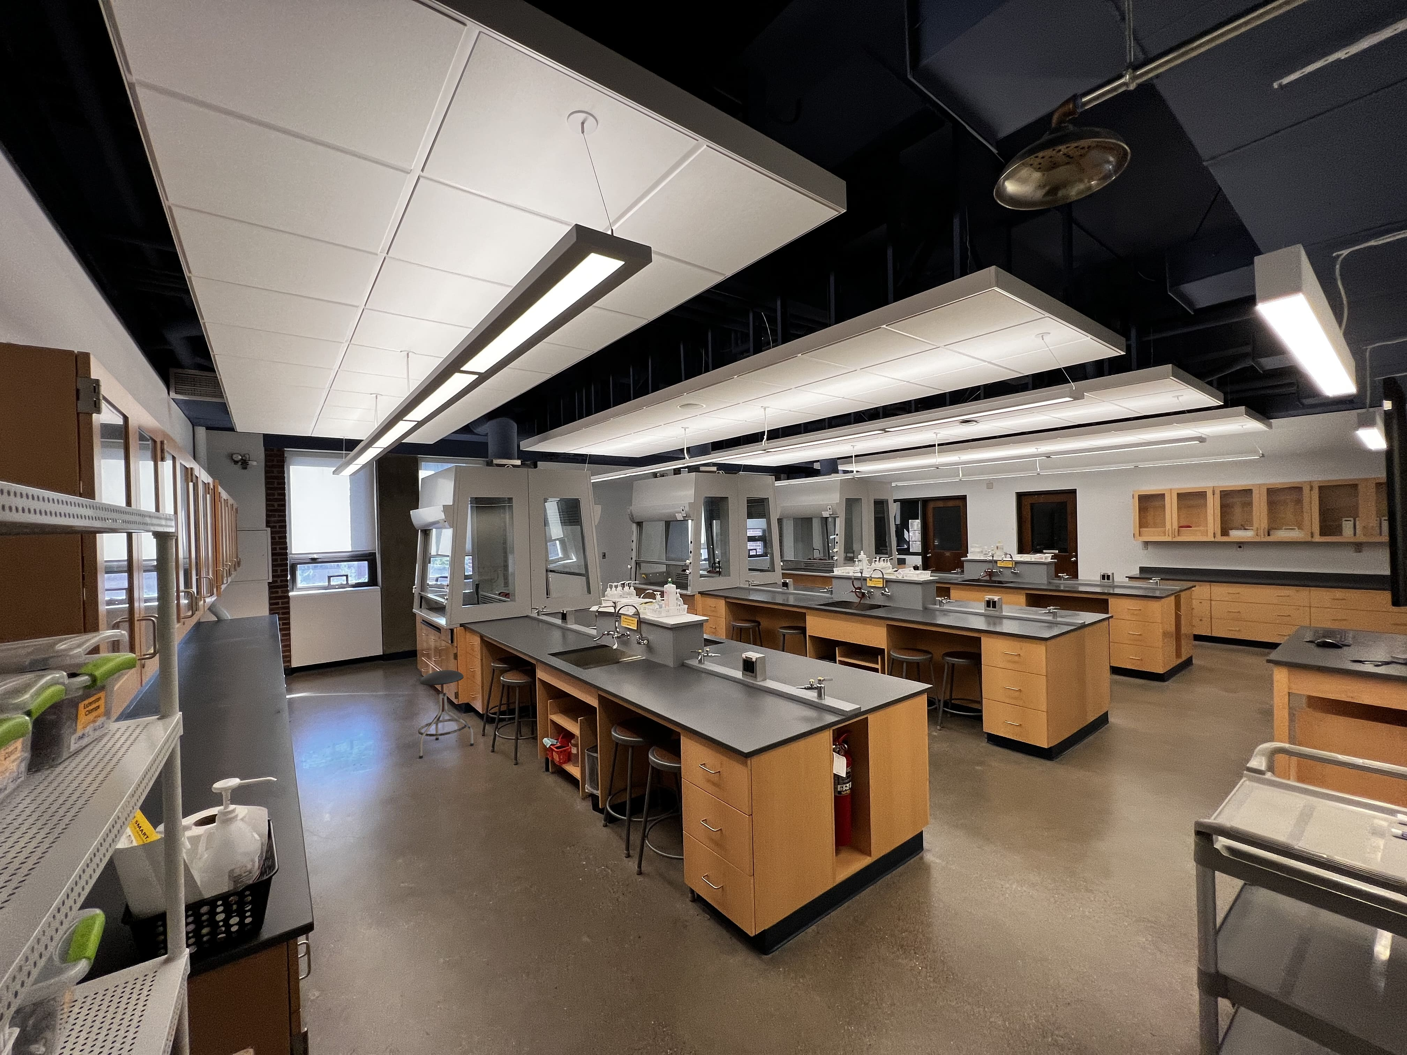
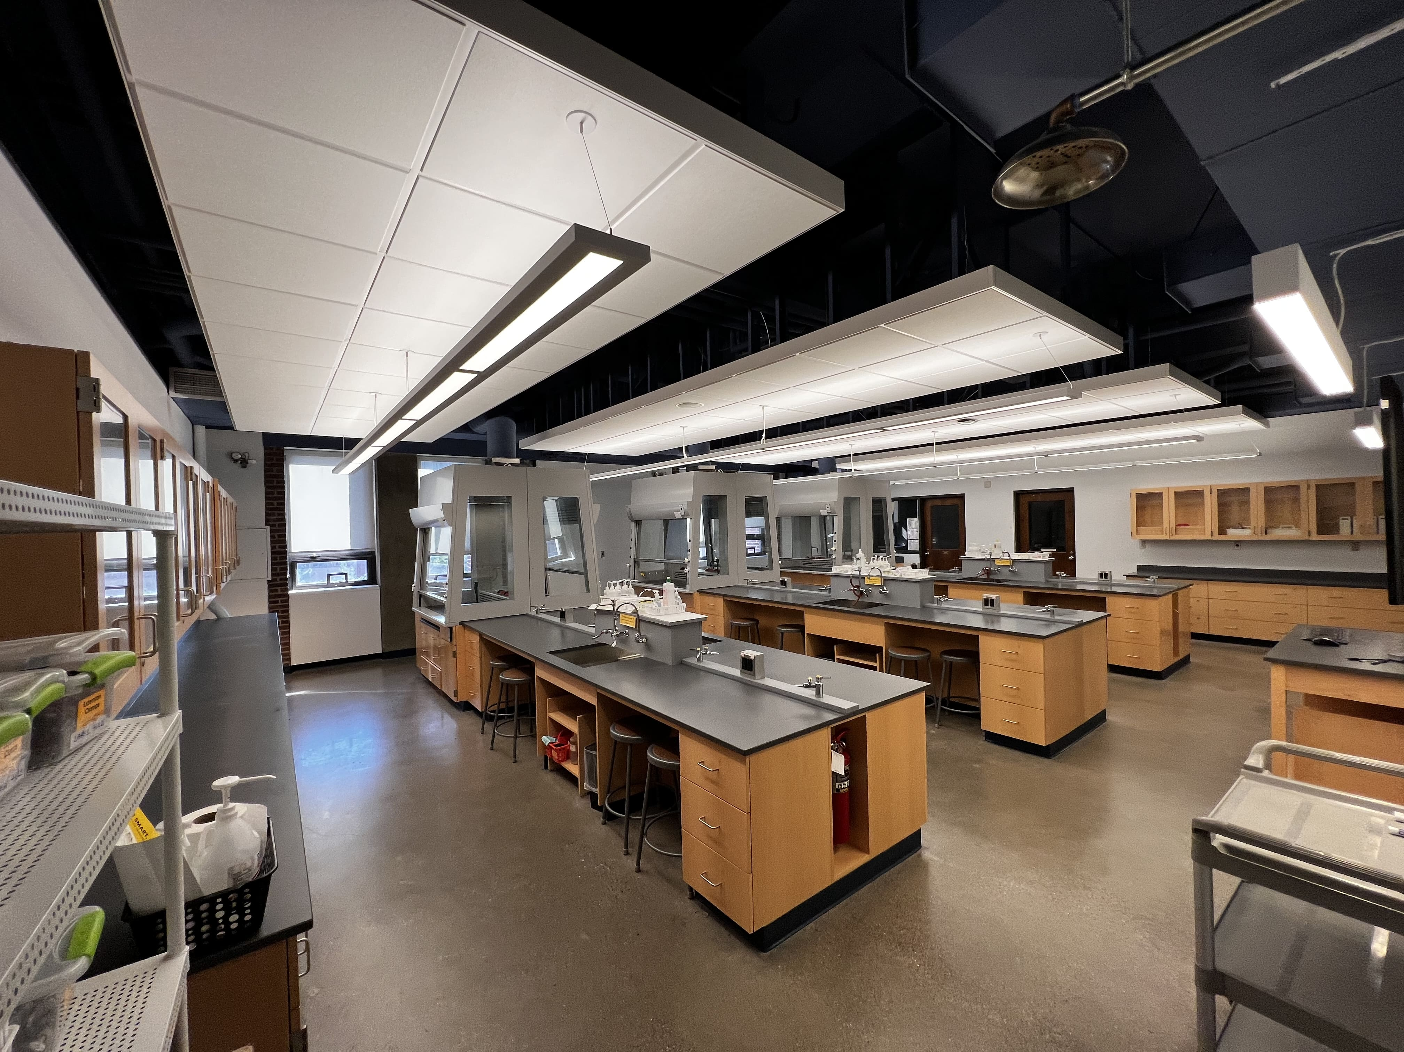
- stool [418,669,474,759]
